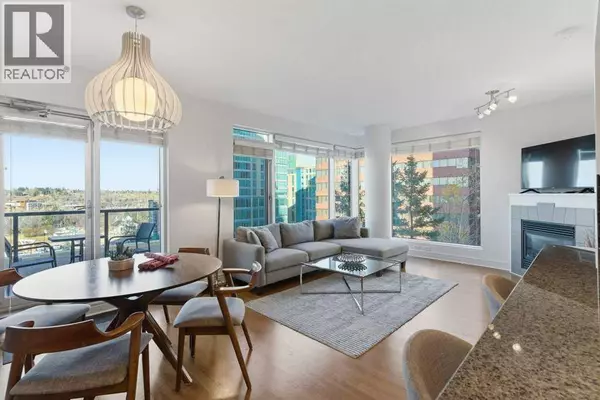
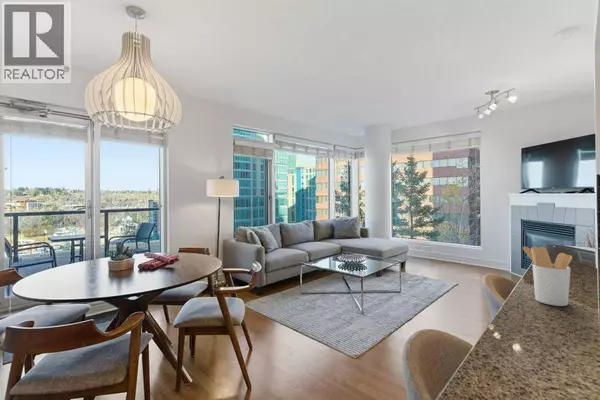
+ utensil holder [522,245,573,307]
